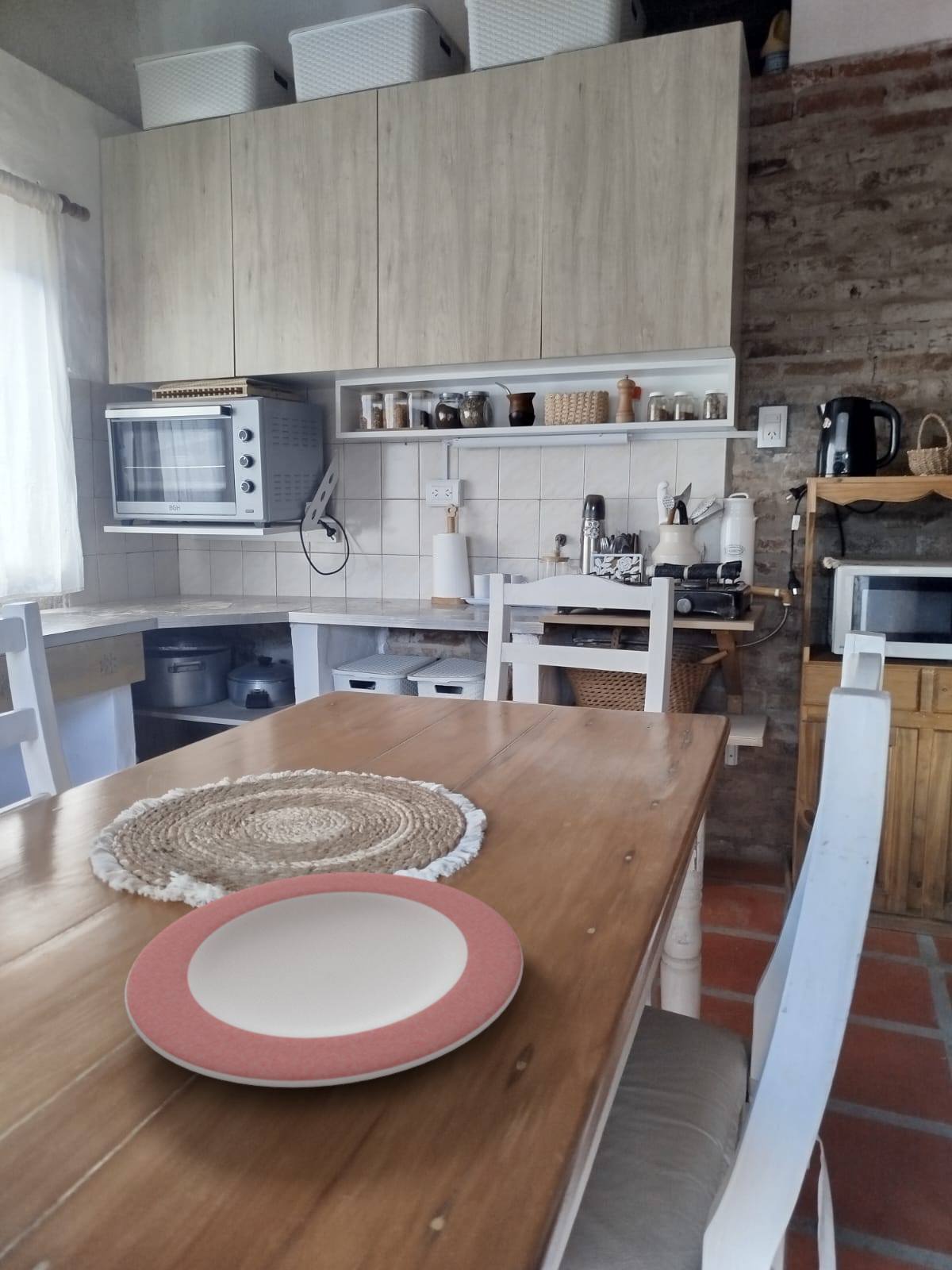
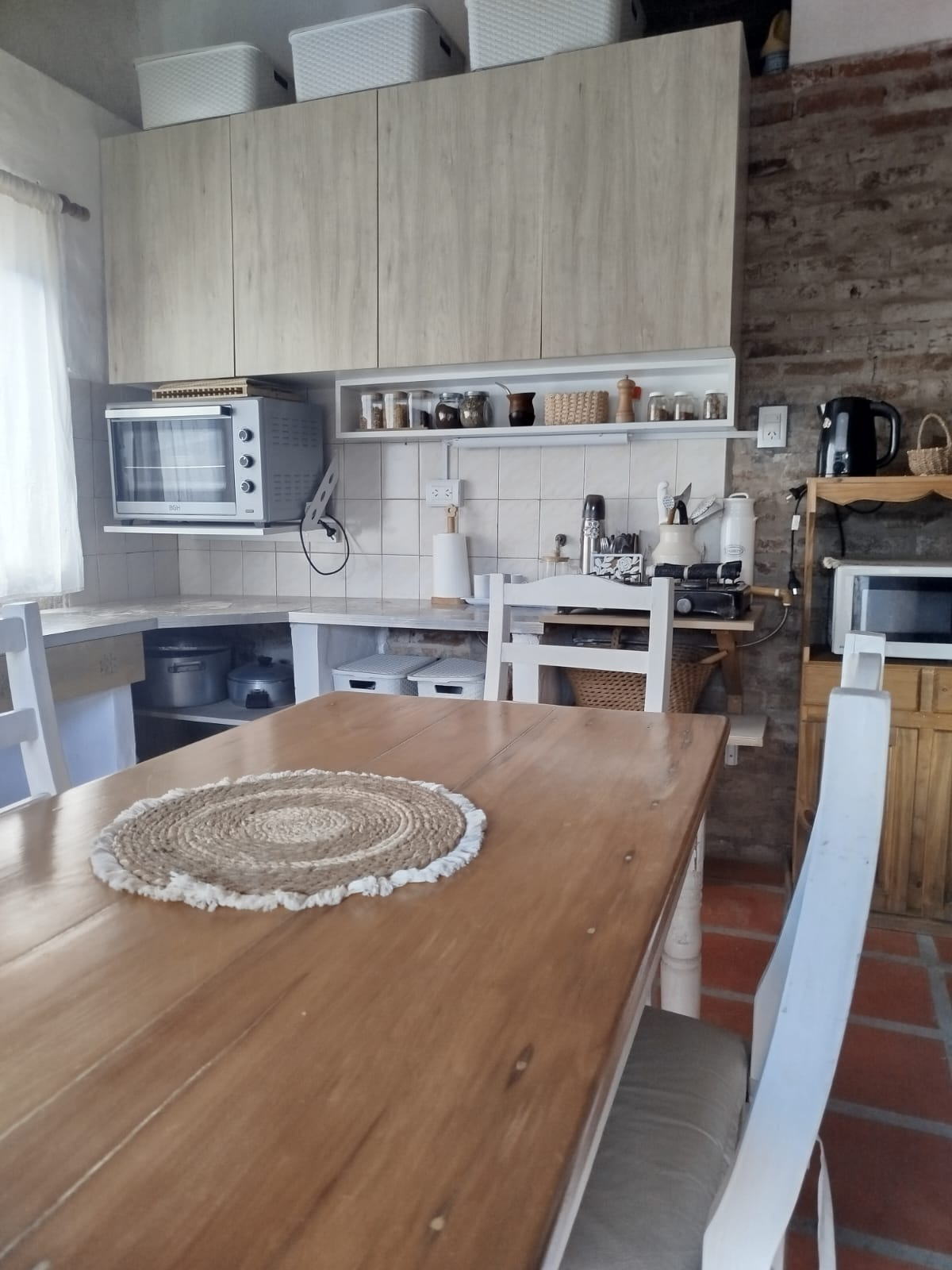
- plate [124,872,524,1088]
